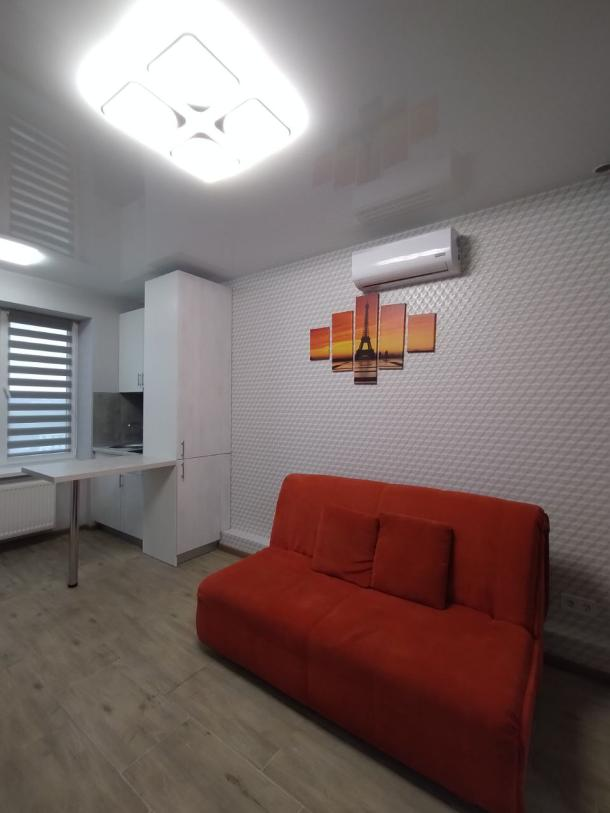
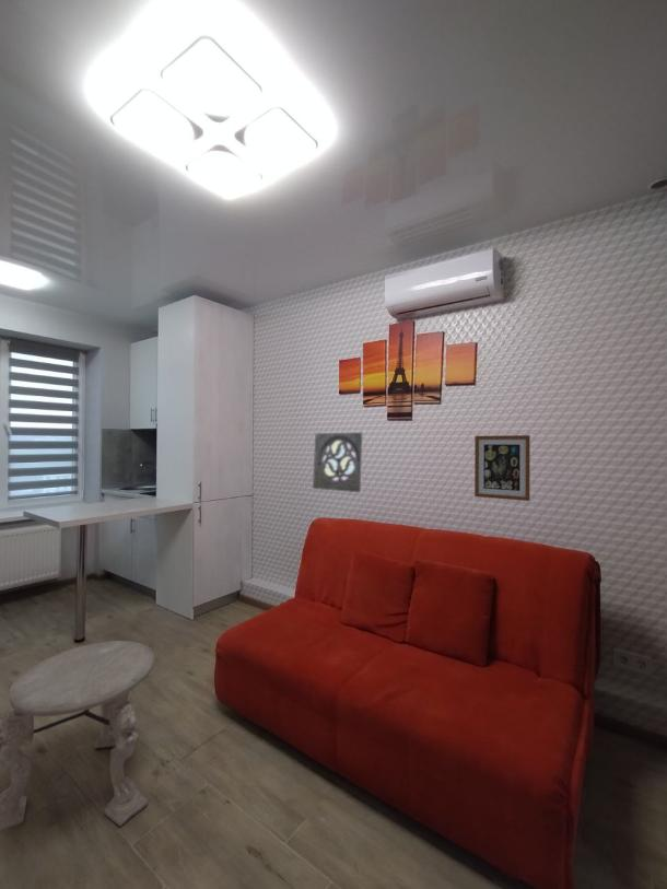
+ wall art [473,434,531,502]
+ side table [0,640,156,832]
+ wall ornament [312,432,363,493]
